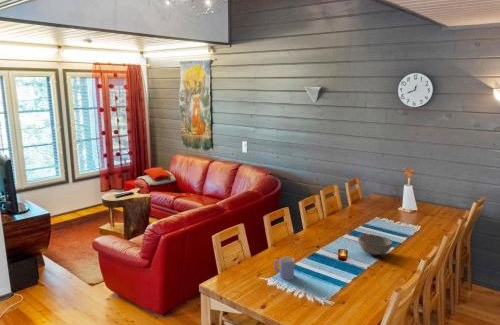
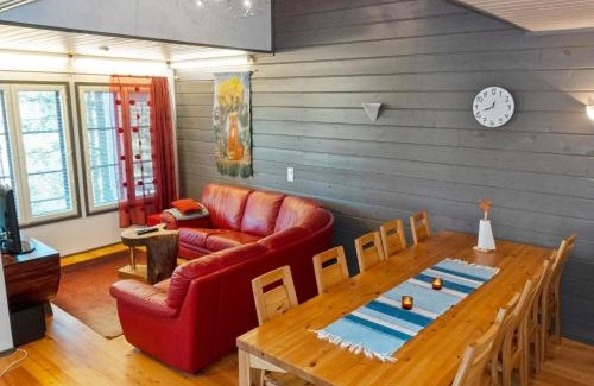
- bowl [357,234,394,256]
- mug [273,256,295,281]
